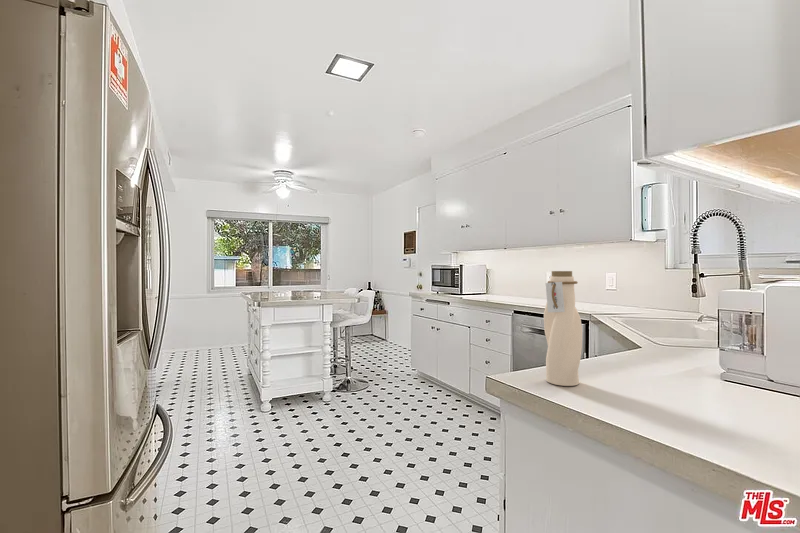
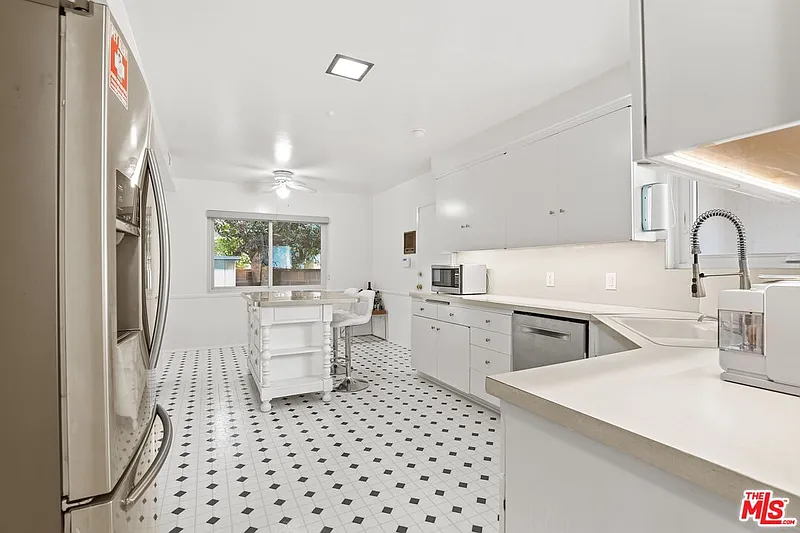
- water bottle [543,270,583,387]
